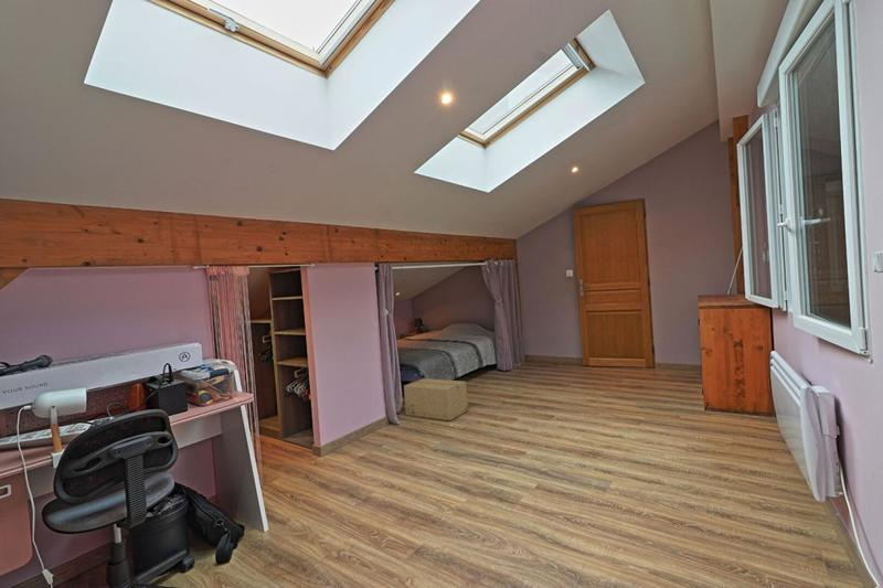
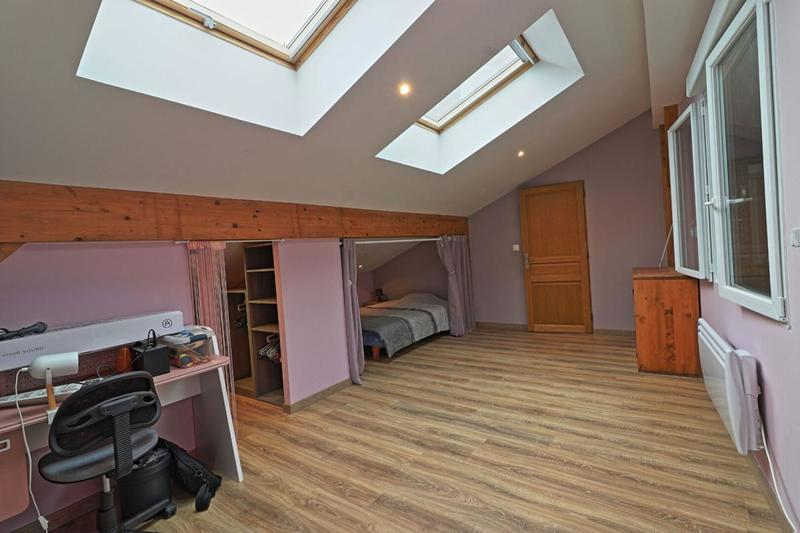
- cardboard box [403,377,469,421]
